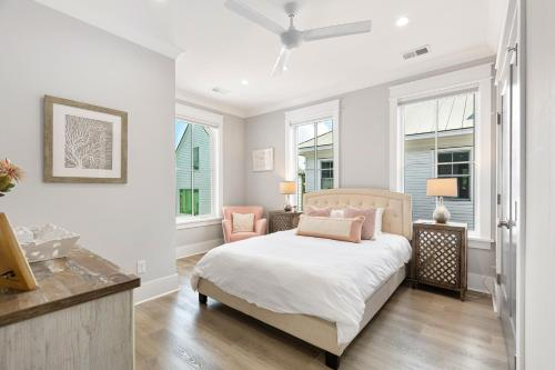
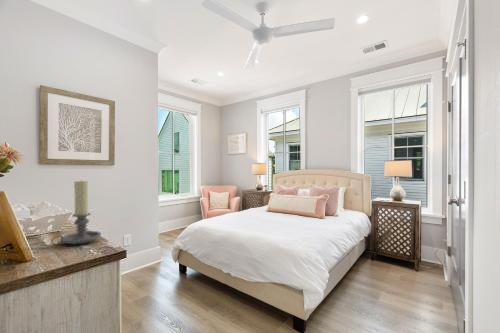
+ candle holder [50,179,102,246]
